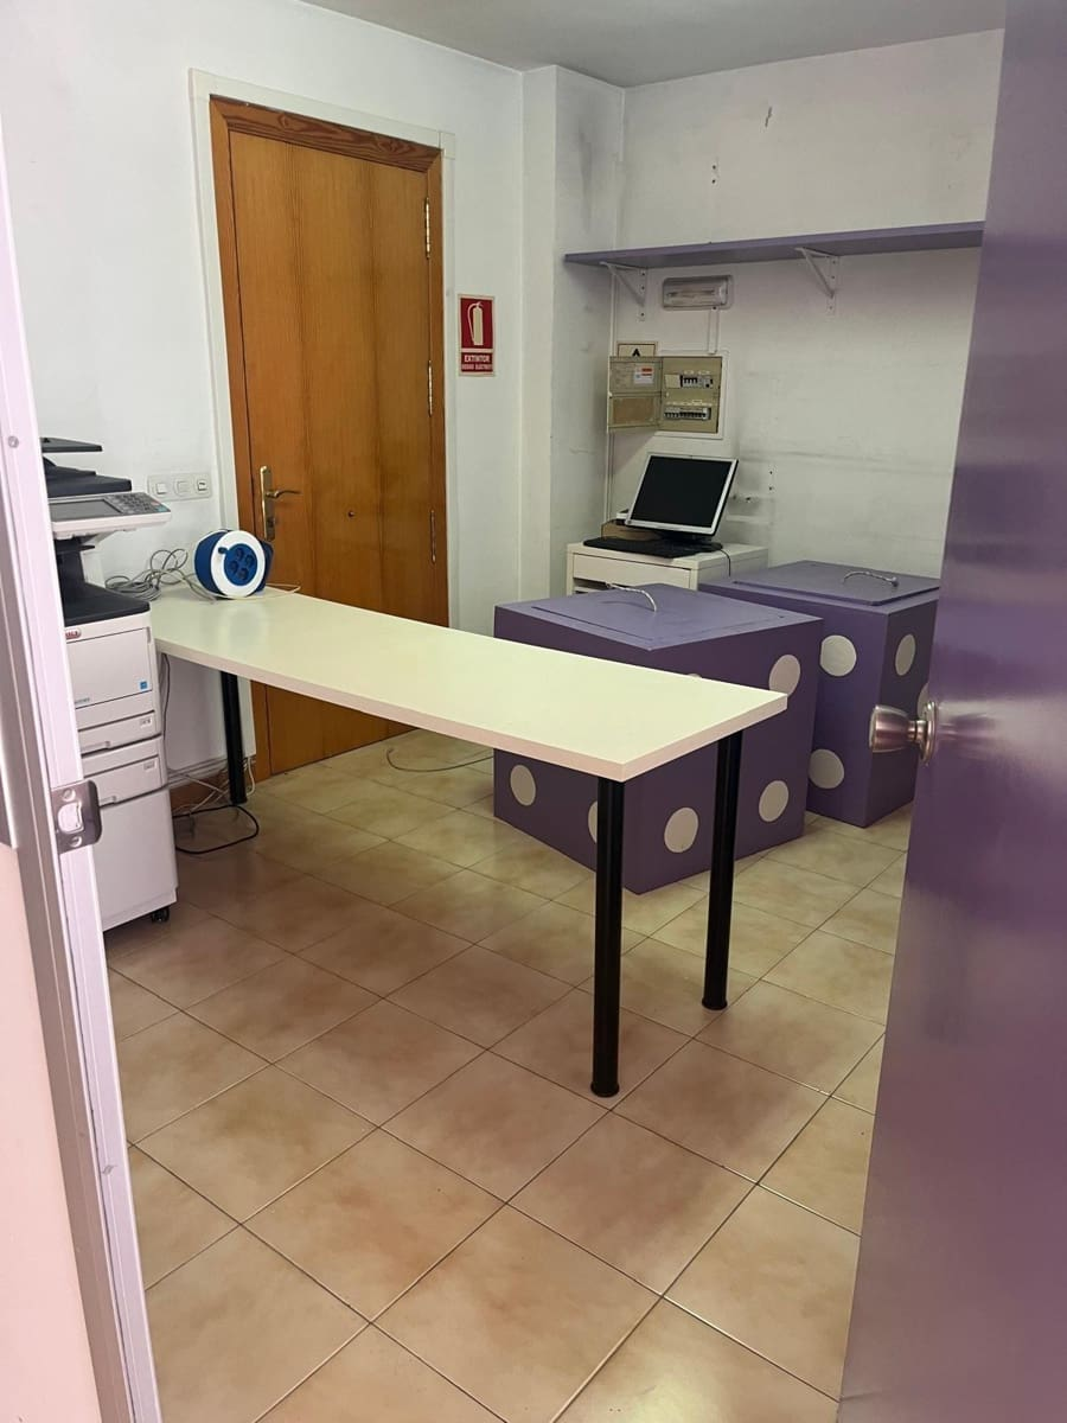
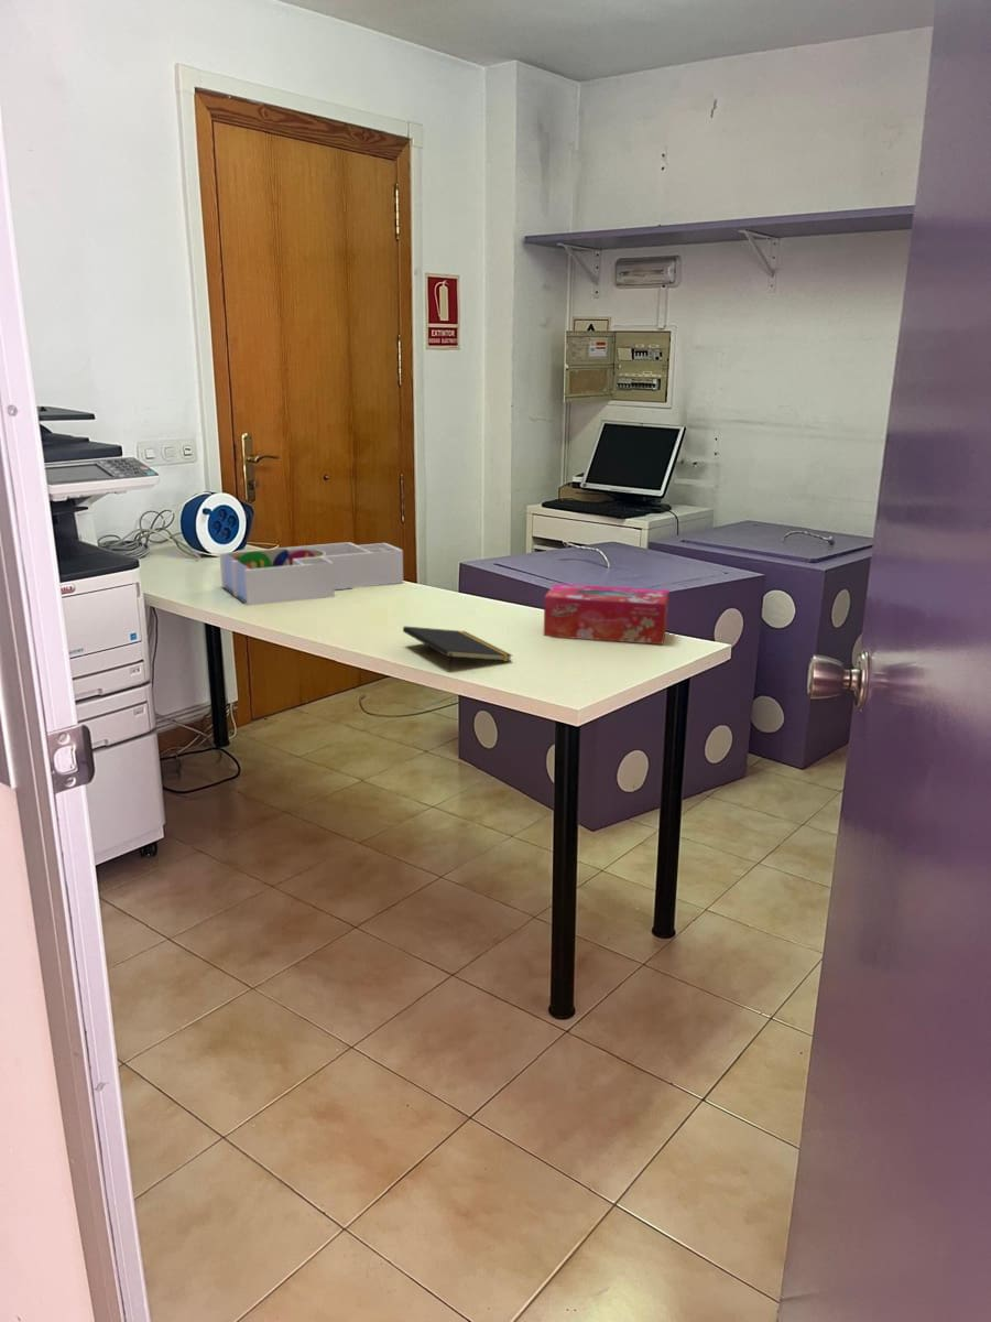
+ notepad [402,625,513,673]
+ tissue box [543,583,671,646]
+ desk organizer [218,541,404,606]
